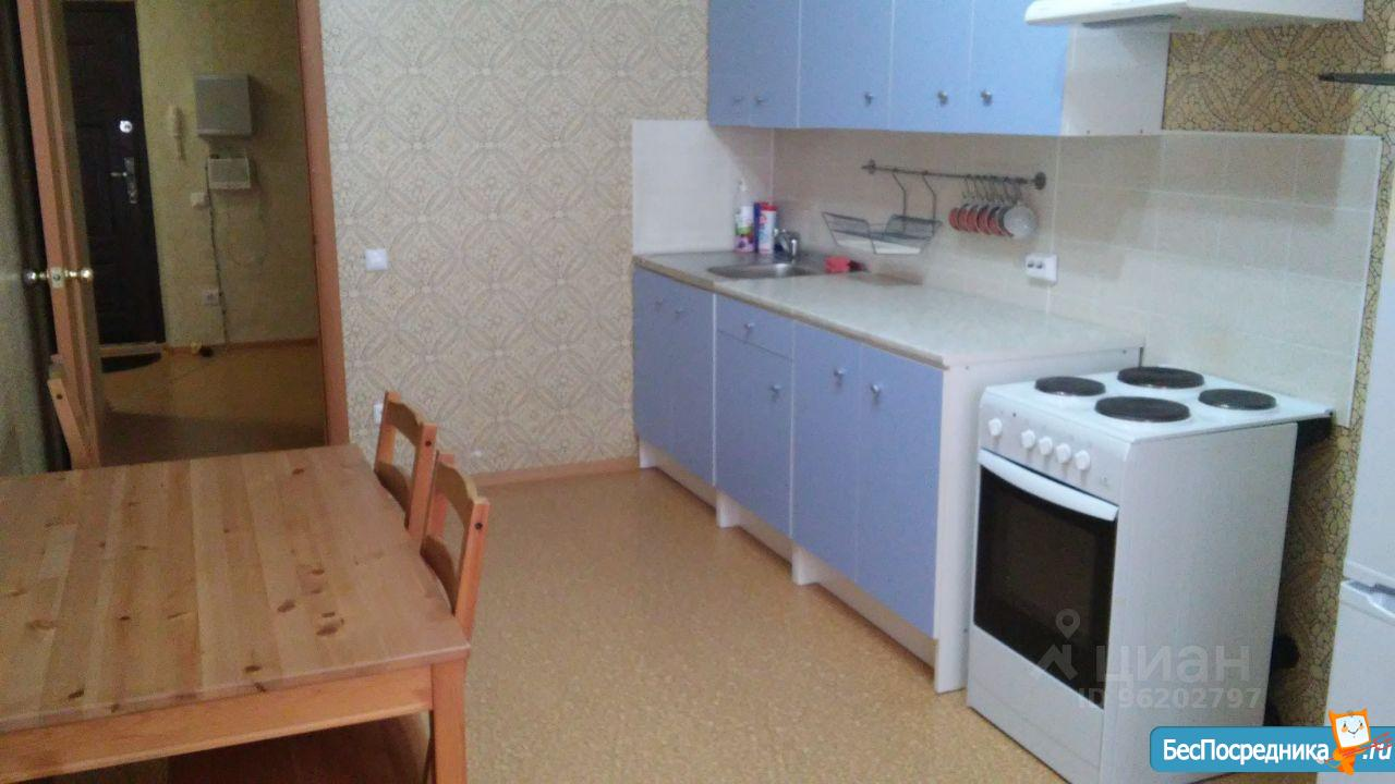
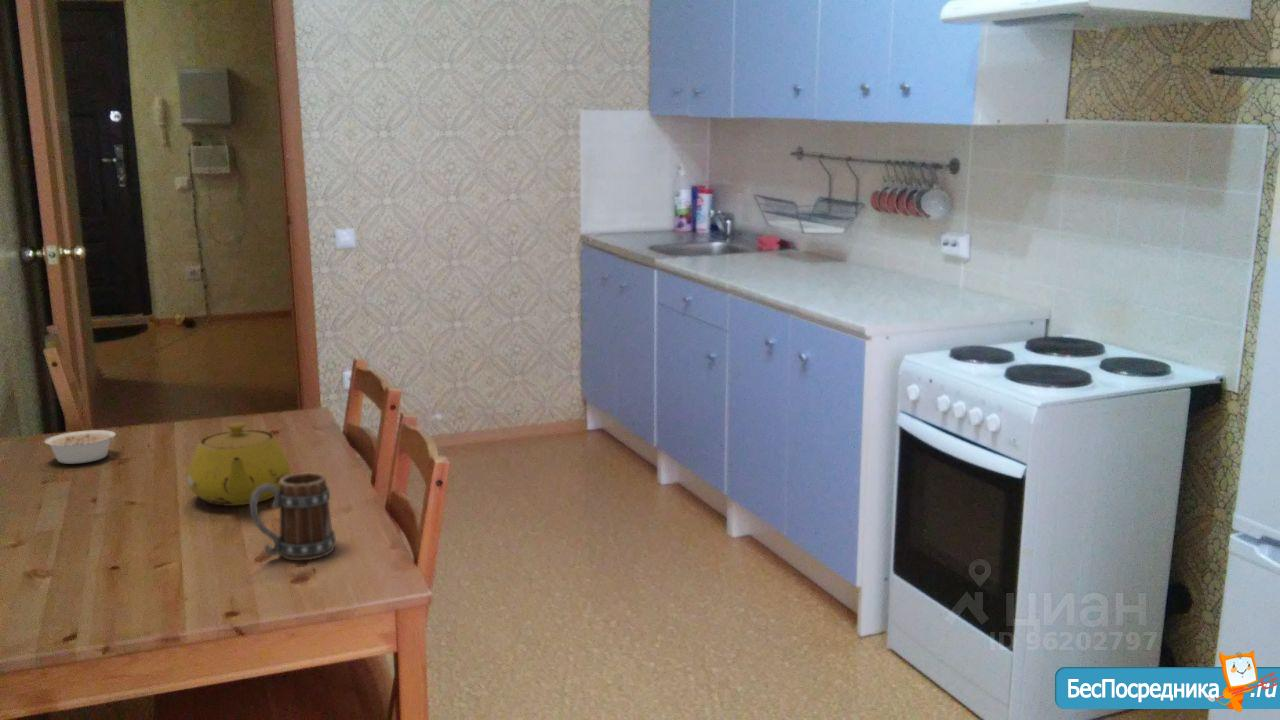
+ mug [249,472,337,561]
+ legume [43,429,123,465]
+ teapot [187,421,292,507]
